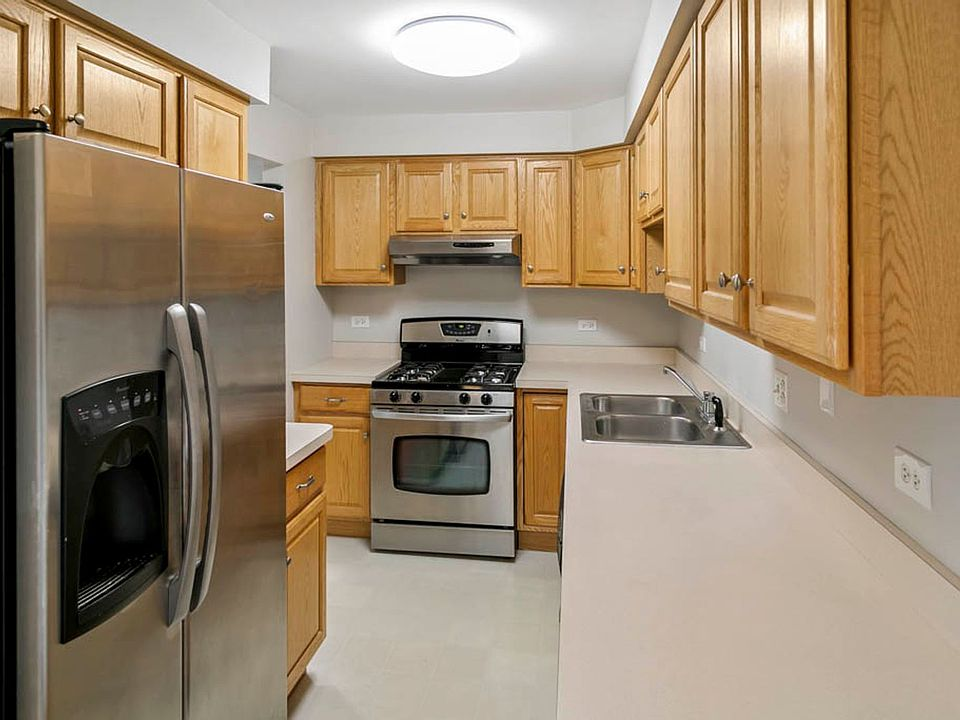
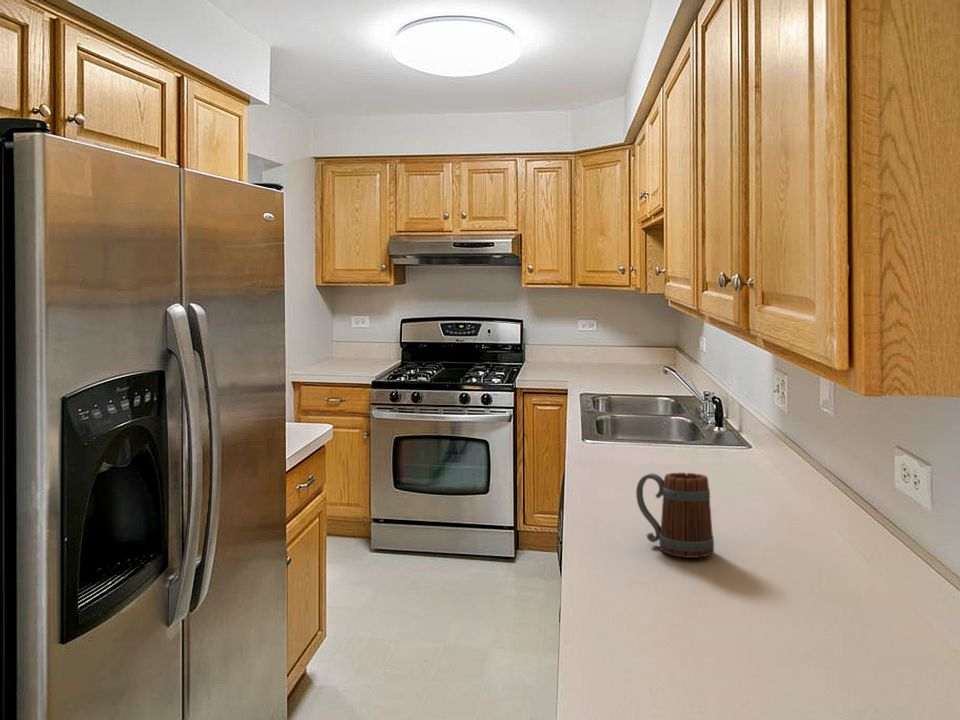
+ mug [635,472,715,559]
